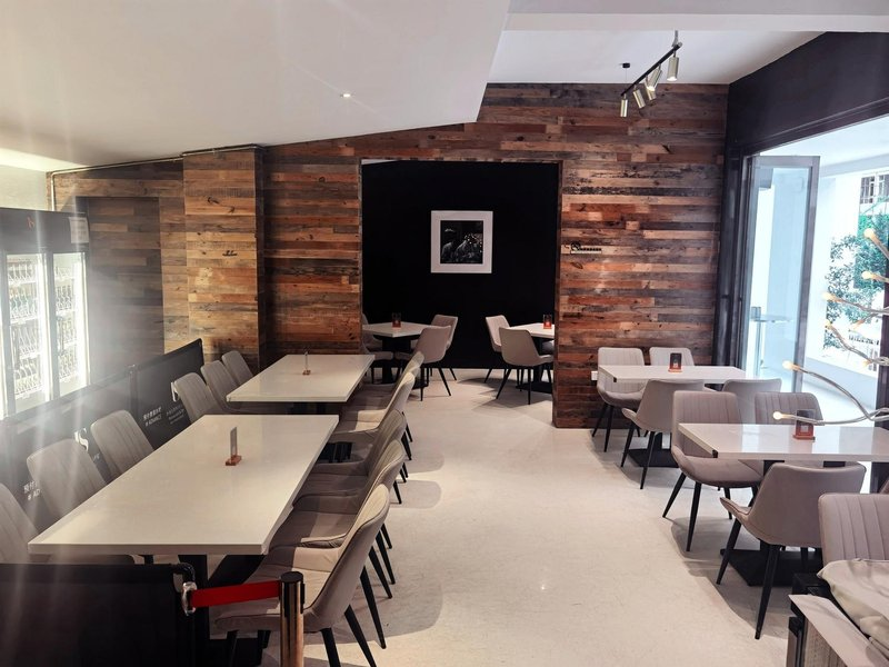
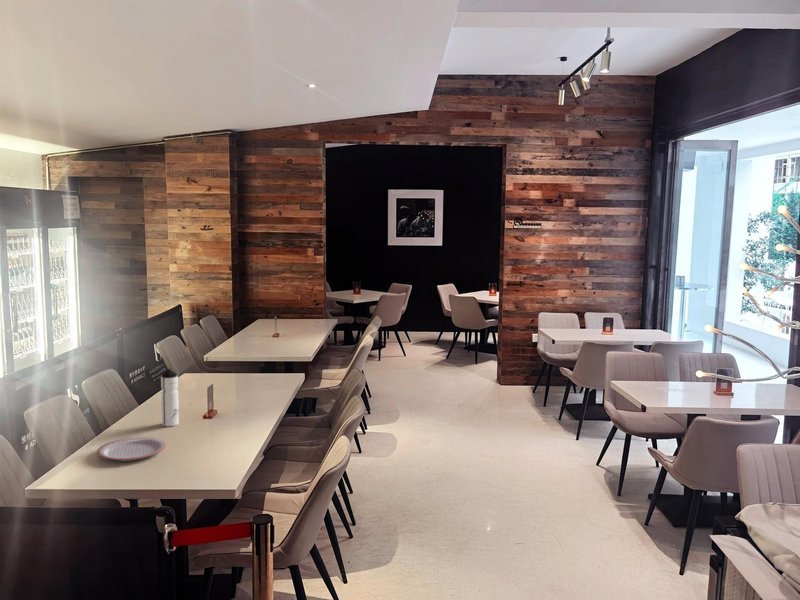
+ water bottle [160,368,180,427]
+ plate [96,436,167,462]
